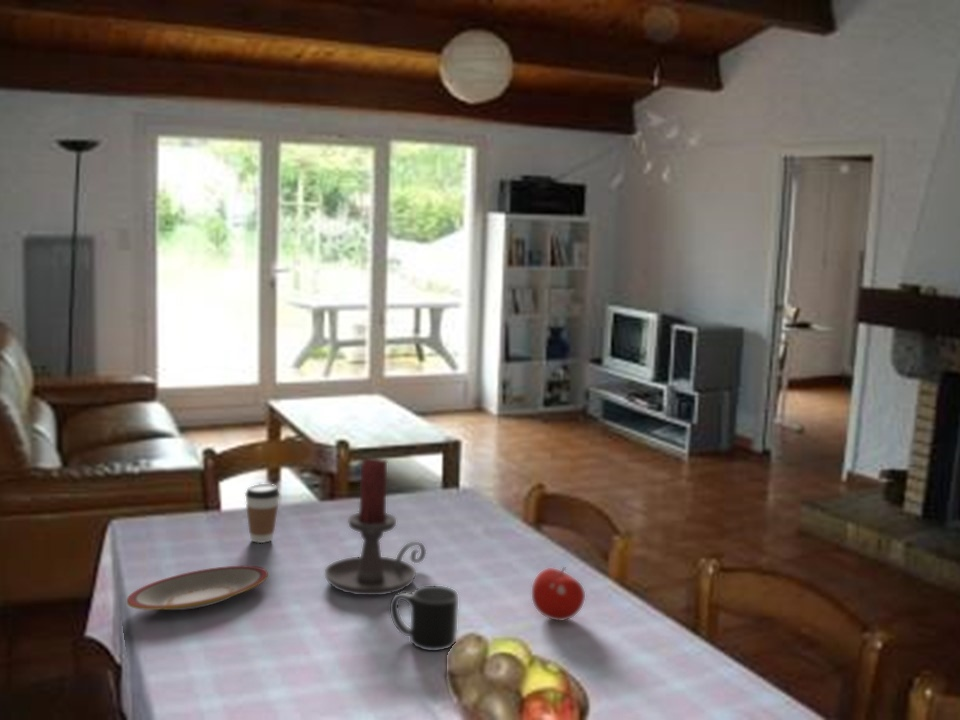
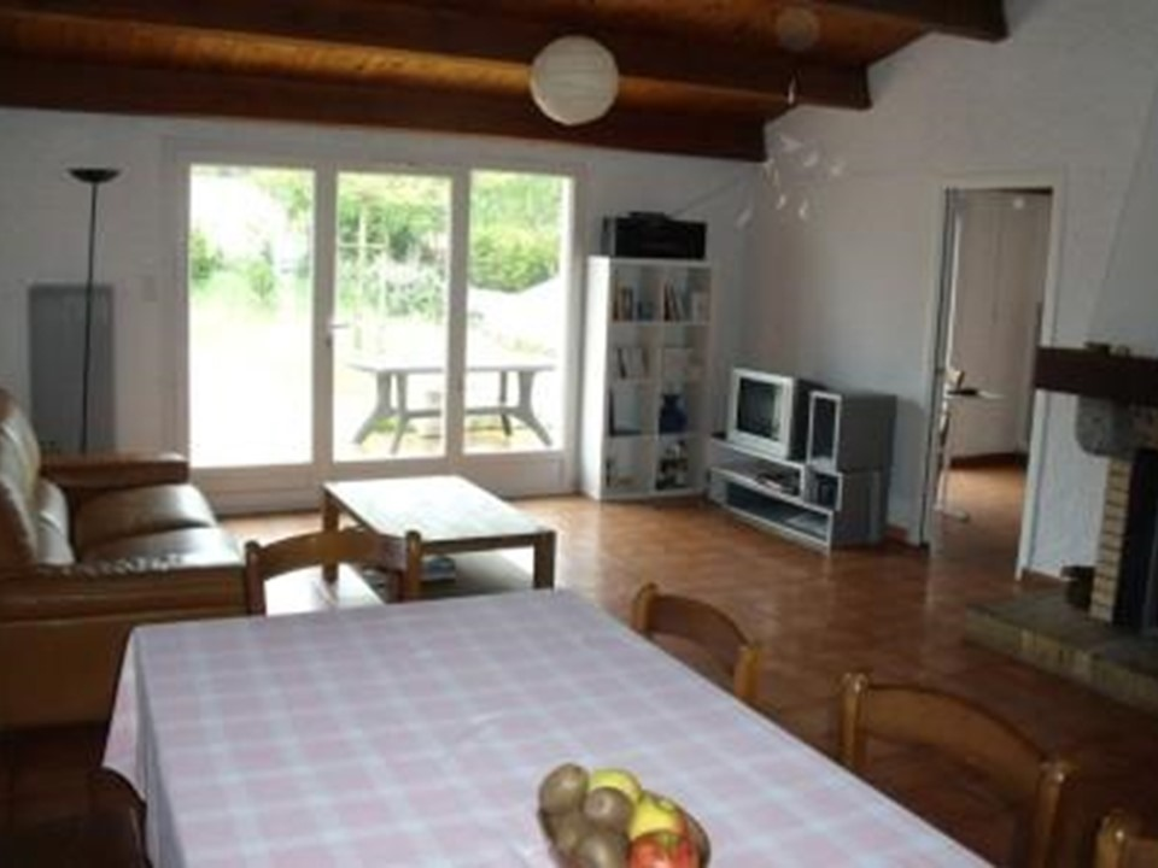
- mug [389,585,459,652]
- plate [126,565,269,611]
- candle holder [324,457,427,596]
- fruit [531,566,586,622]
- coffee cup [244,483,280,544]
